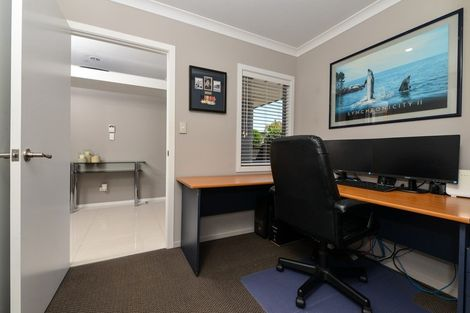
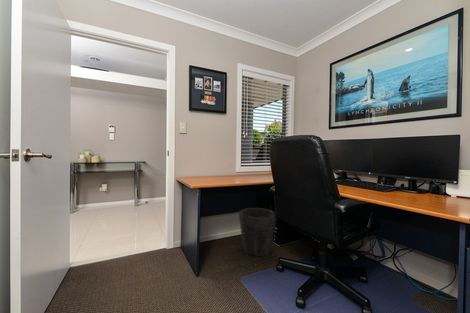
+ waste bin [238,207,277,257]
